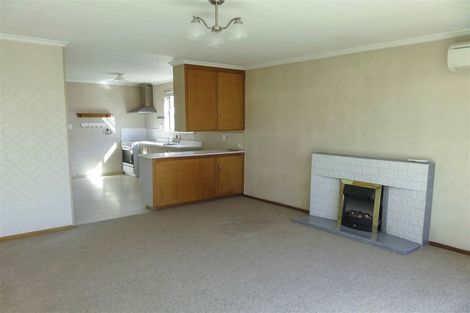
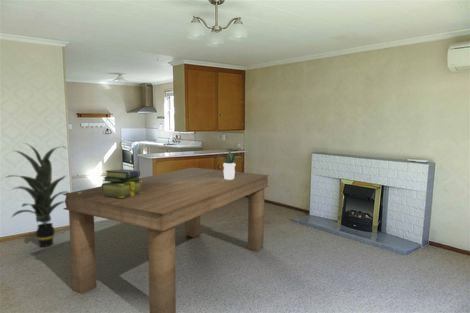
+ dining table [61,167,270,313]
+ stack of books [101,168,142,198]
+ indoor plant [4,142,71,248]
+ potted plant [217,150,243,179]
